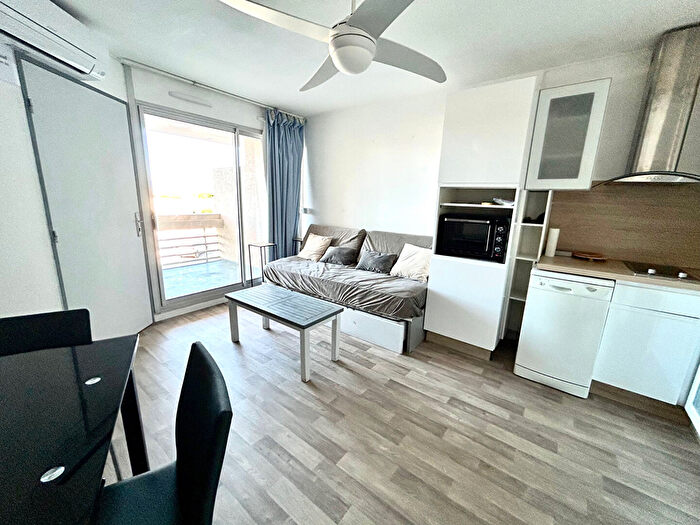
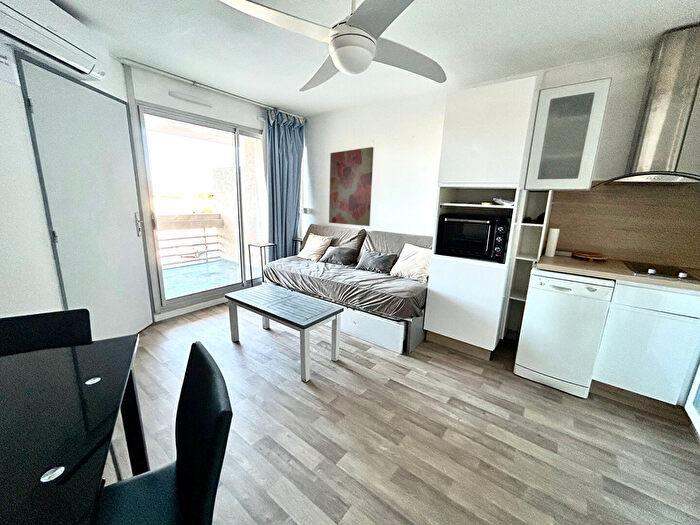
+ wall art [328,146,375,227]
